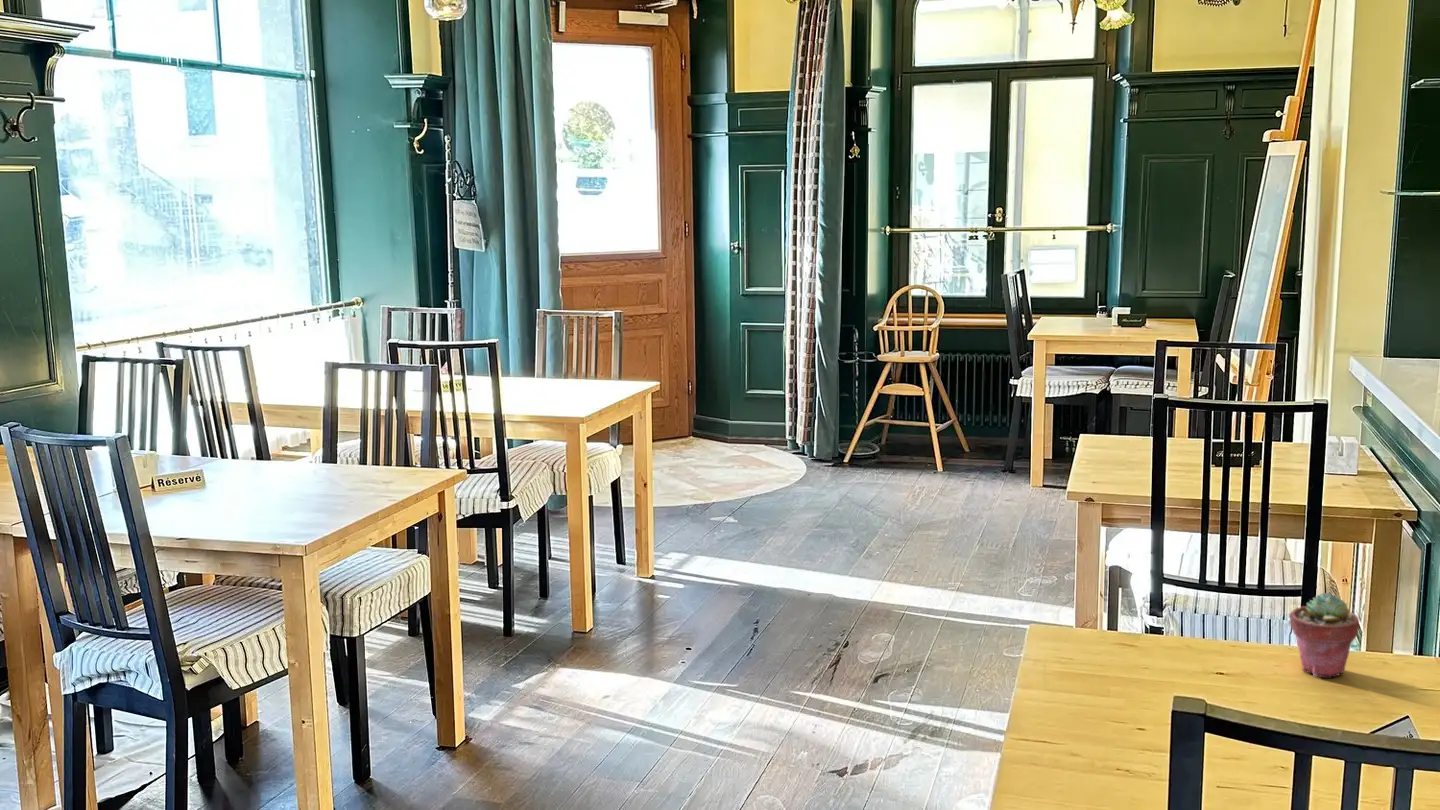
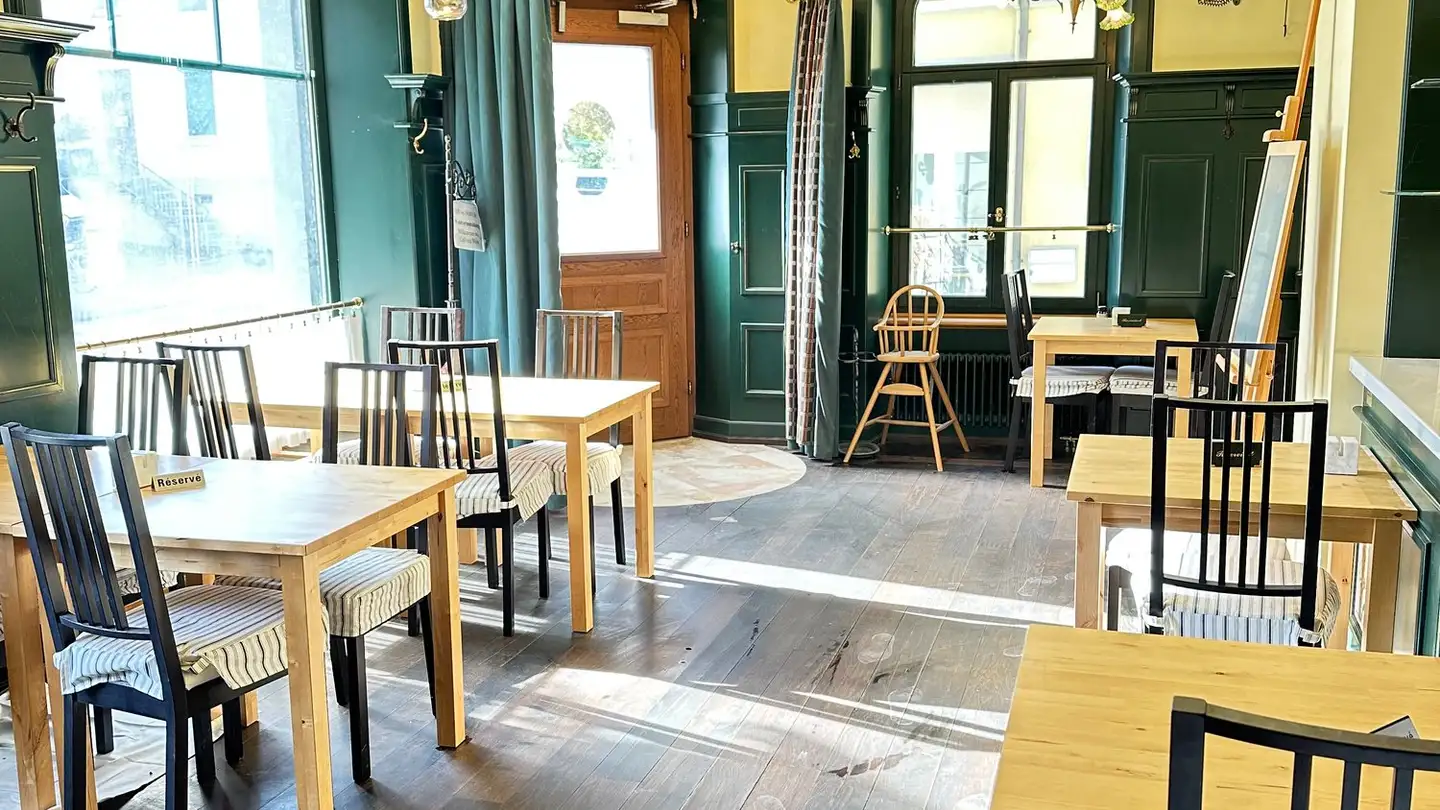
- potted succulent [1288,591,1360,678]
